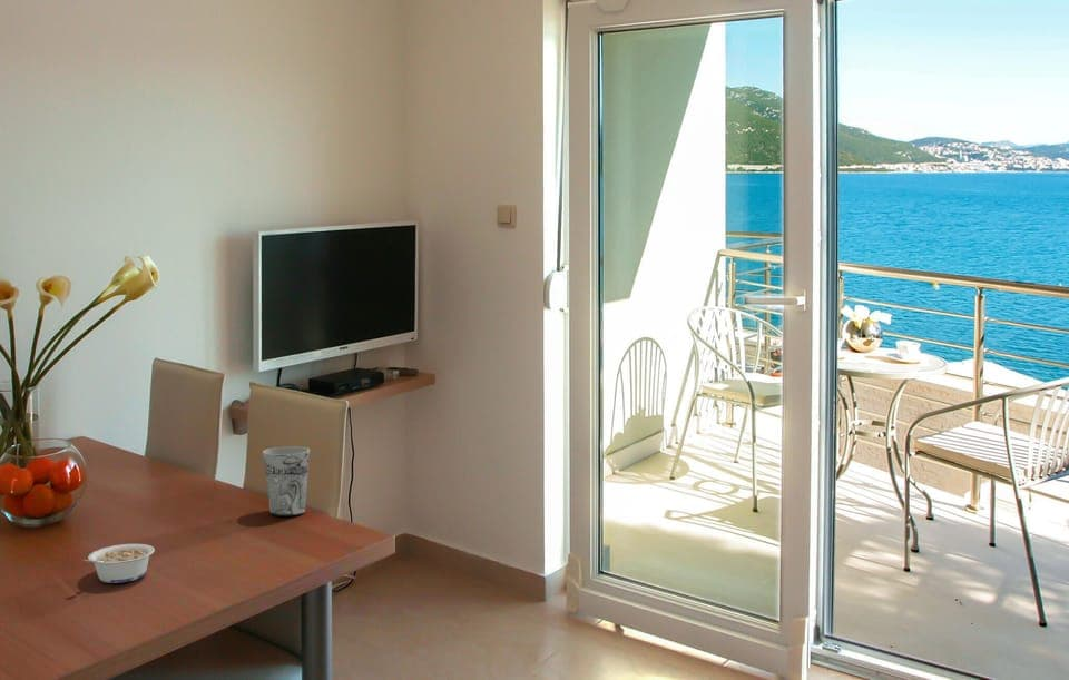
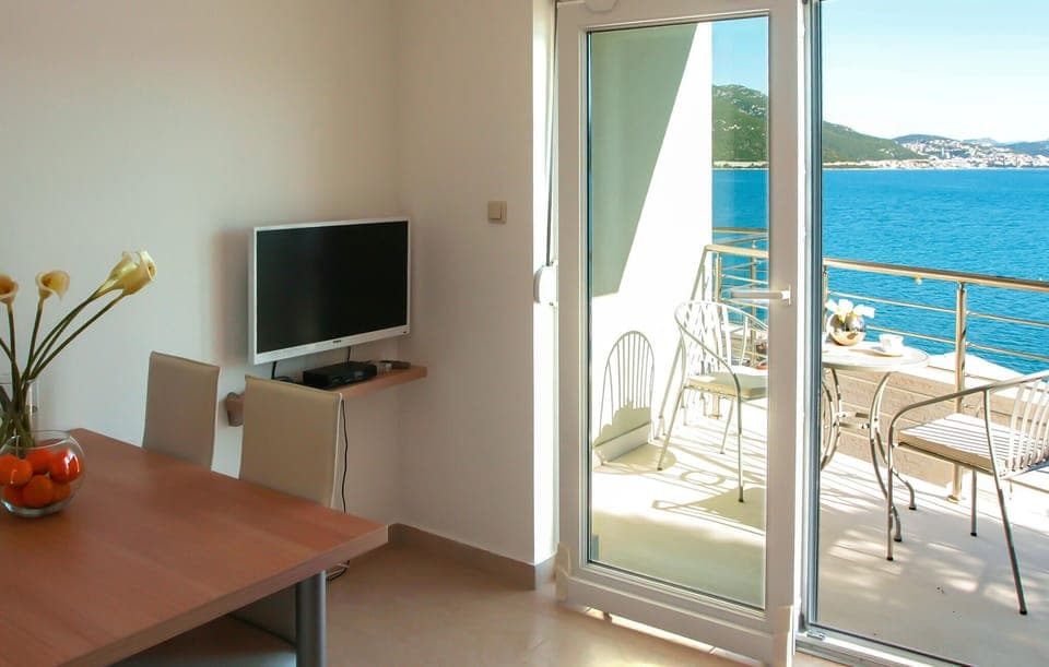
- legume [84,543,156,584]
- cup [262,445,311,518]
